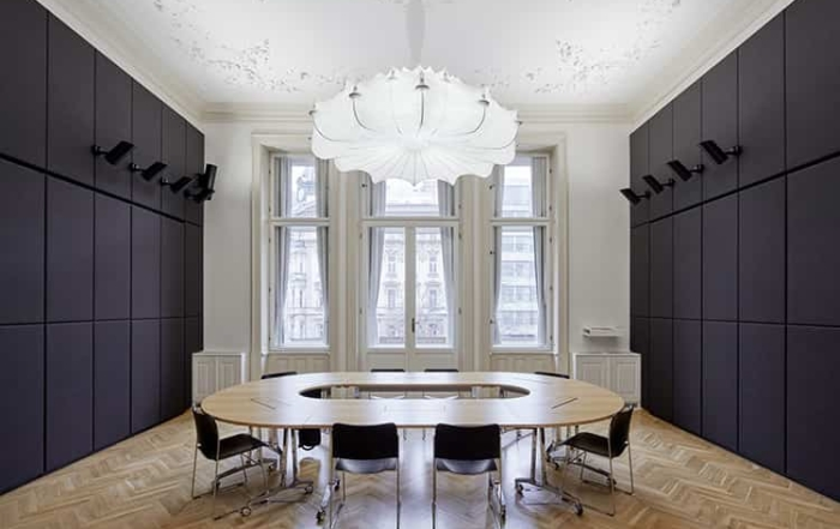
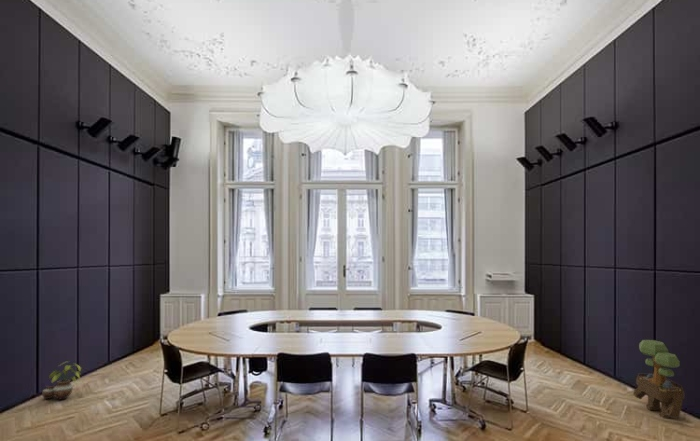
+ potted tree [632,339,685,420]
+ potted plant [41,360,84,401]
